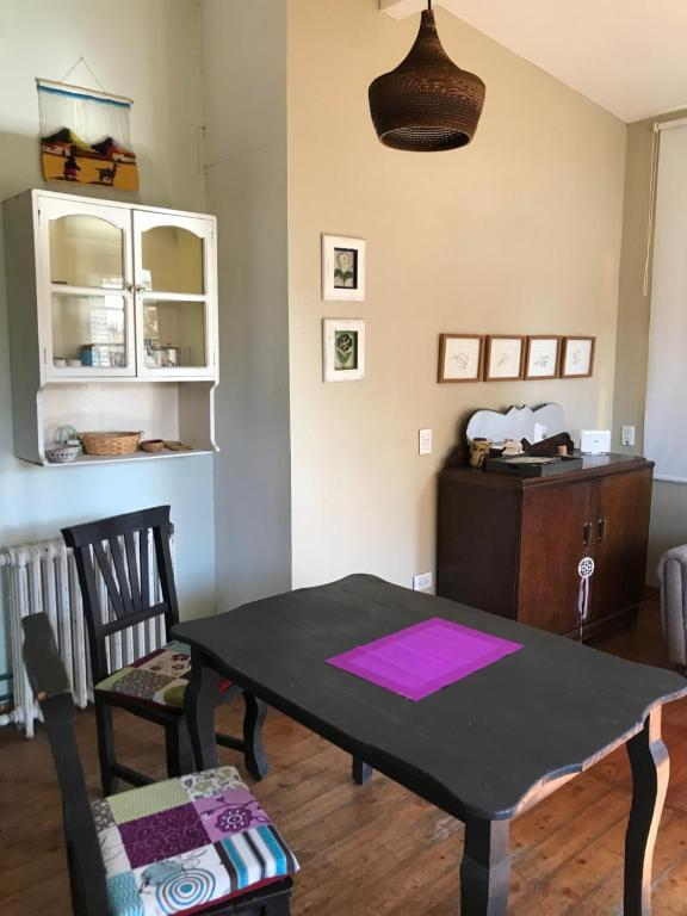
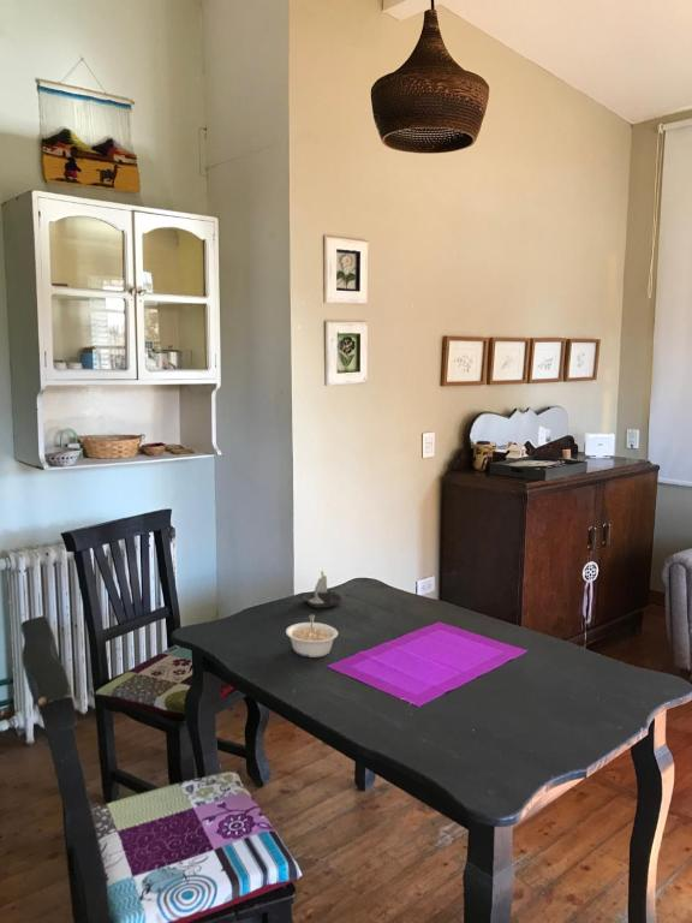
+ legume [285,614,339,659]
+ candle [298,570,344,608]
